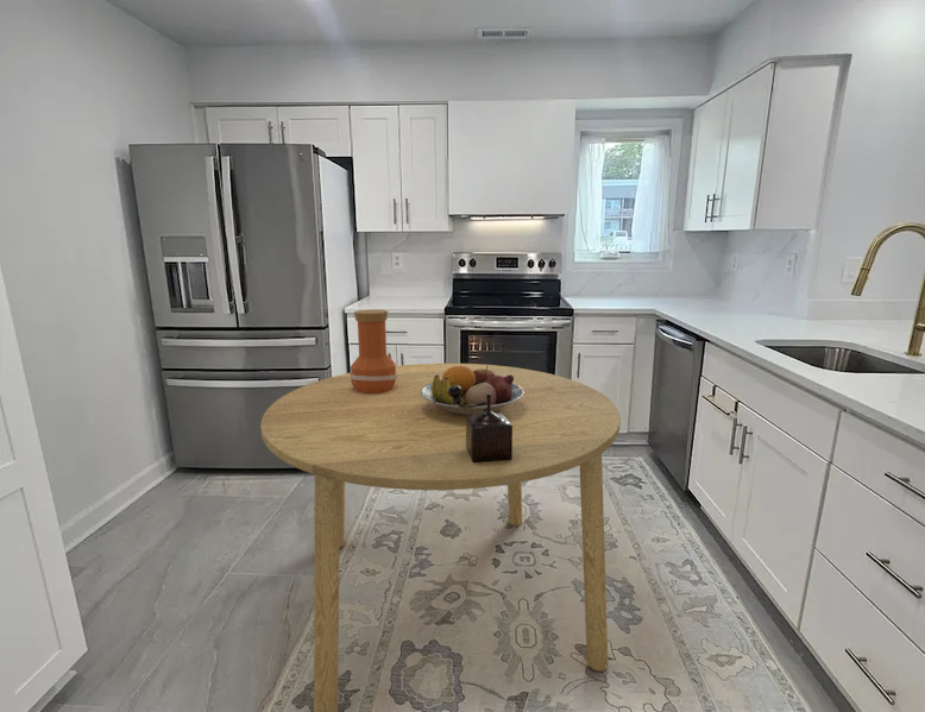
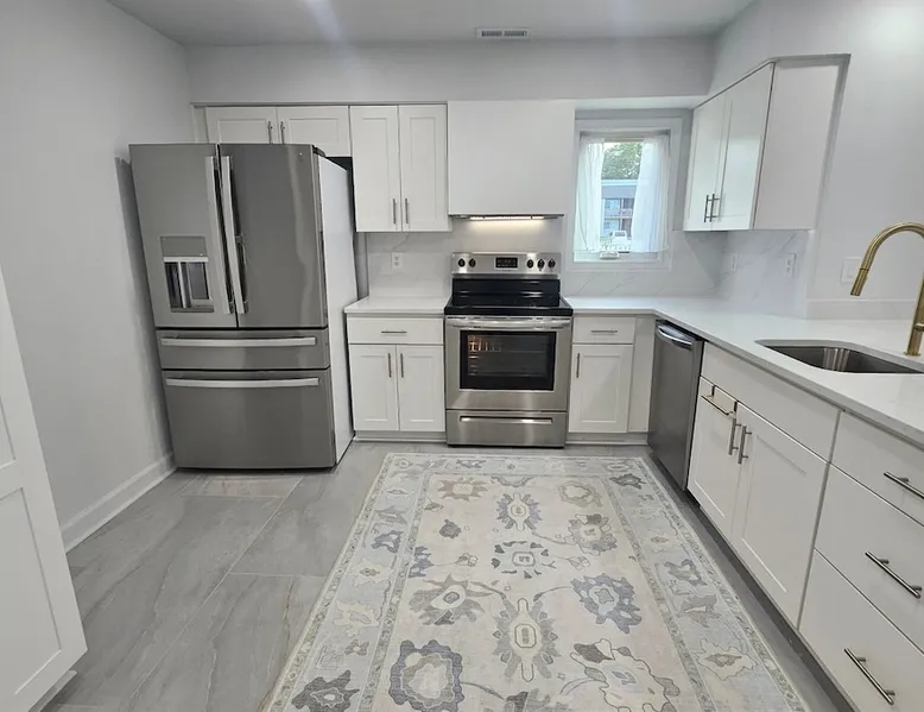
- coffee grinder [447,385,512,462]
- vase [350,308,397,393]
- fruit bowl [420,364,524,415]
- dining table [259,363,622,712]
